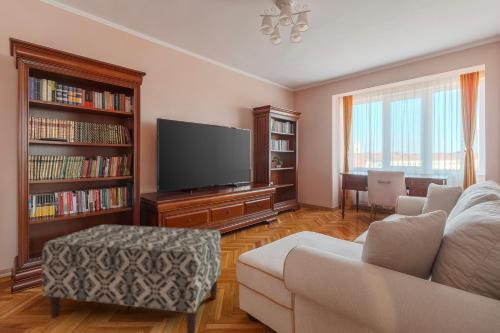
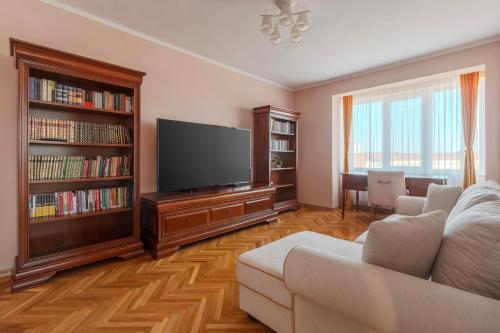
- bench [41,223,222,333]
